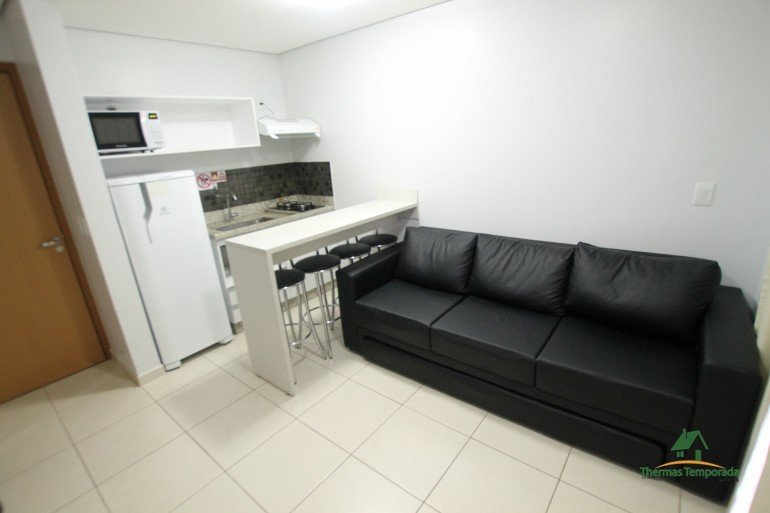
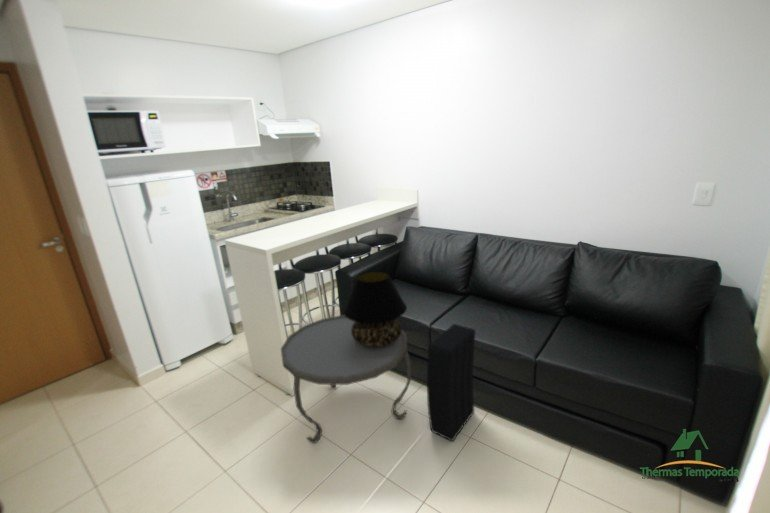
+ table lamp [342,270,408,347]
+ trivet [280,314,412,444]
+ speaker [426,323,476,443]
